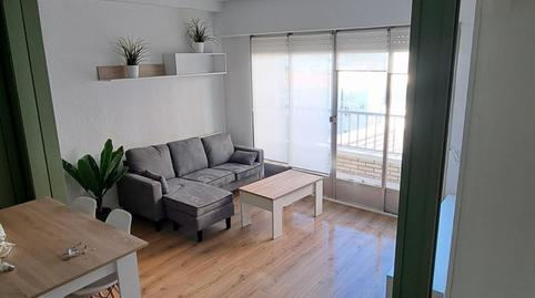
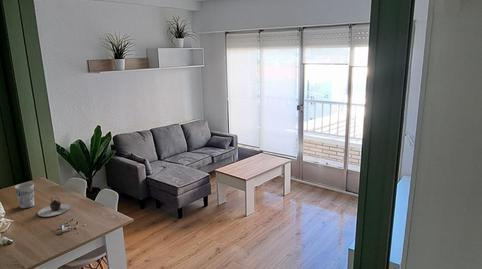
+ cup [14,182,35,210]
+ teapot [37,196,71,218]
